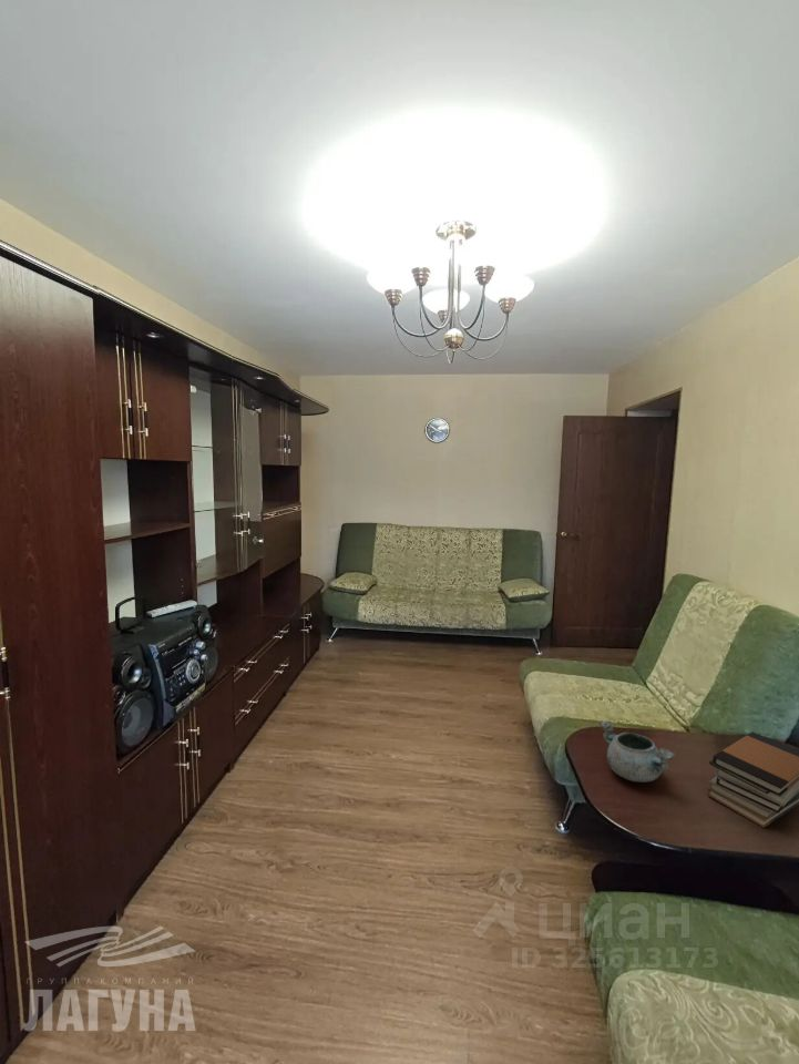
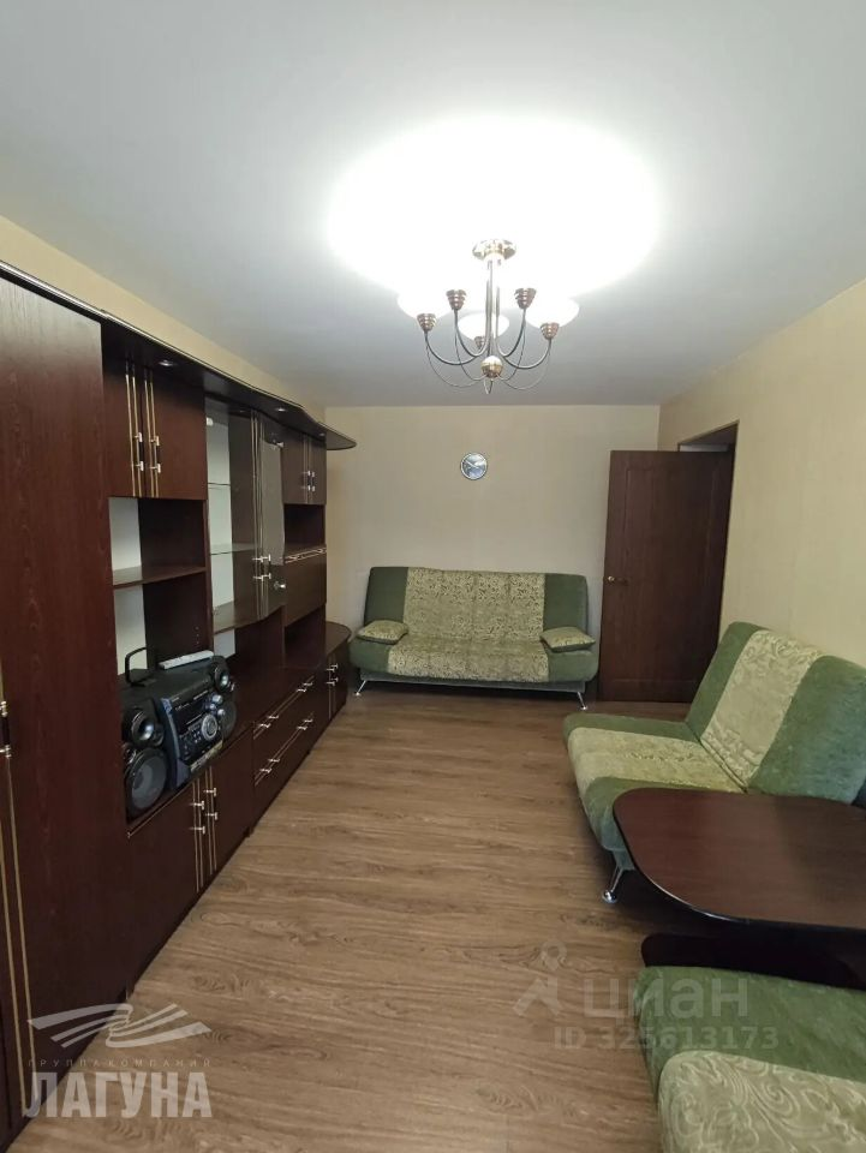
- book stack [706,732,799,829]
- decorative bowl [598,720,676,784]
